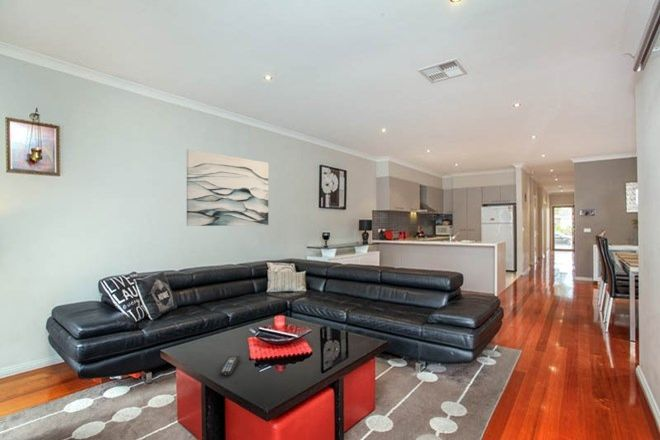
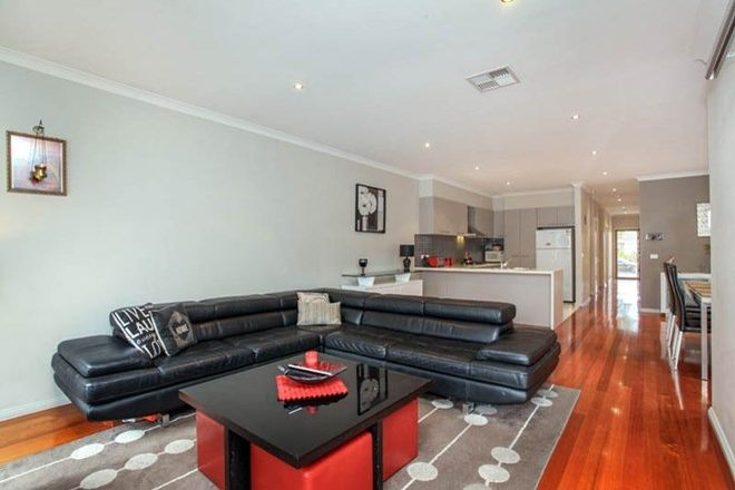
- wall art [186,148,269,227]
- remote control [219,355,241,376]
